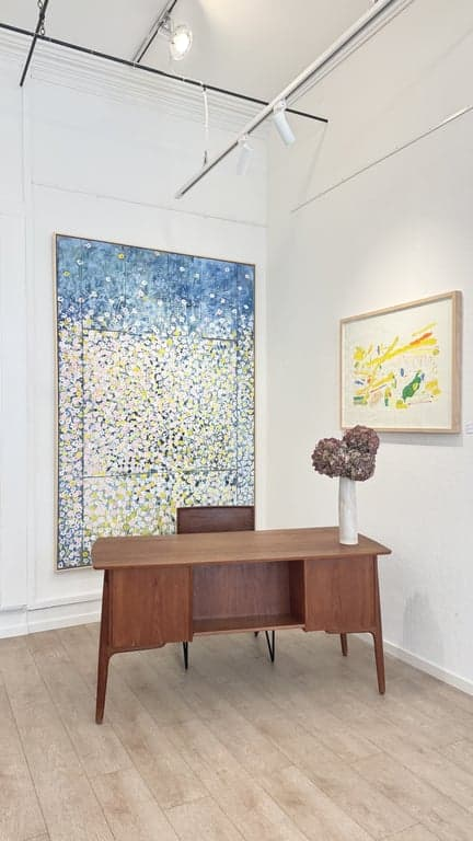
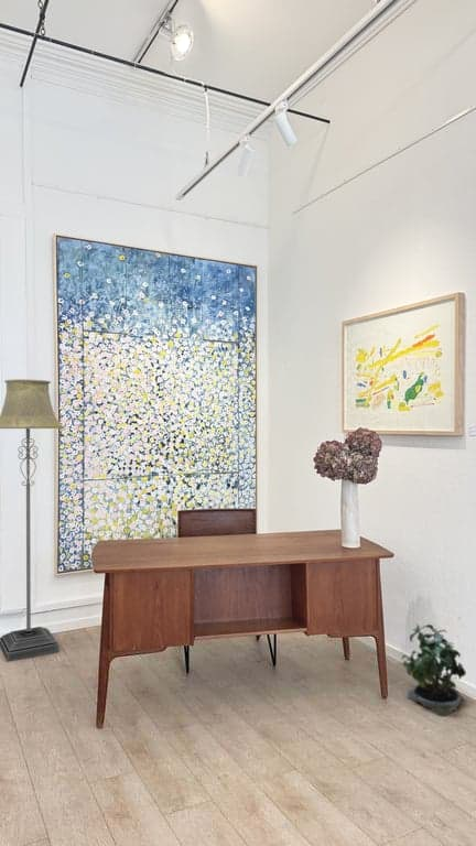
+ potted plant [401,623,467,718]
+ floor lamp [0,378,65,663]
